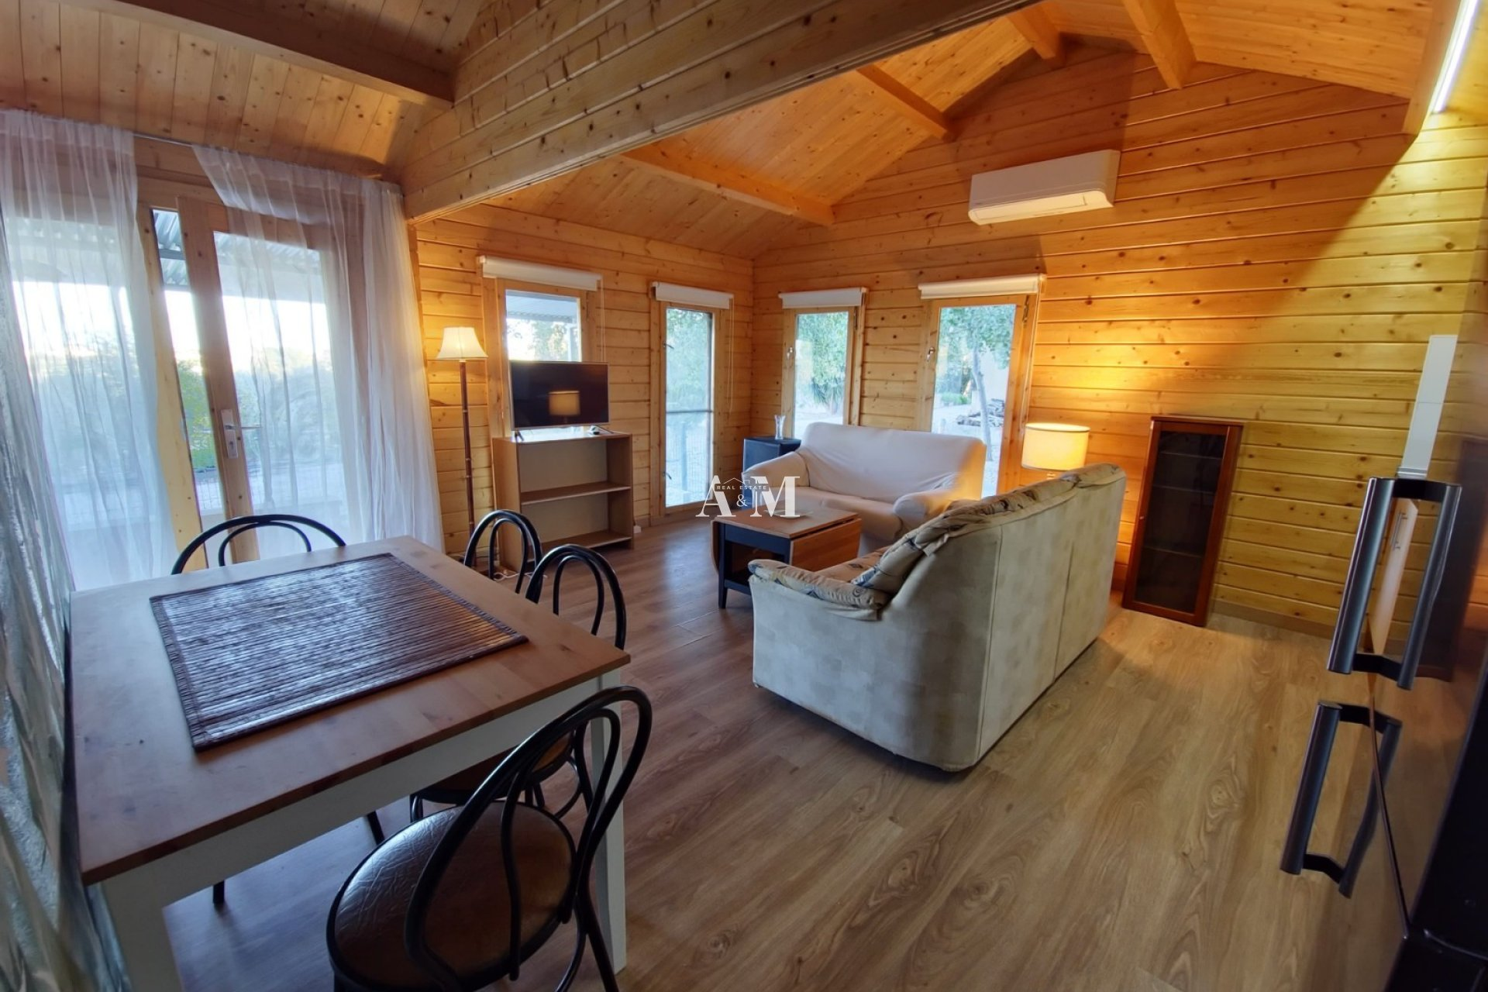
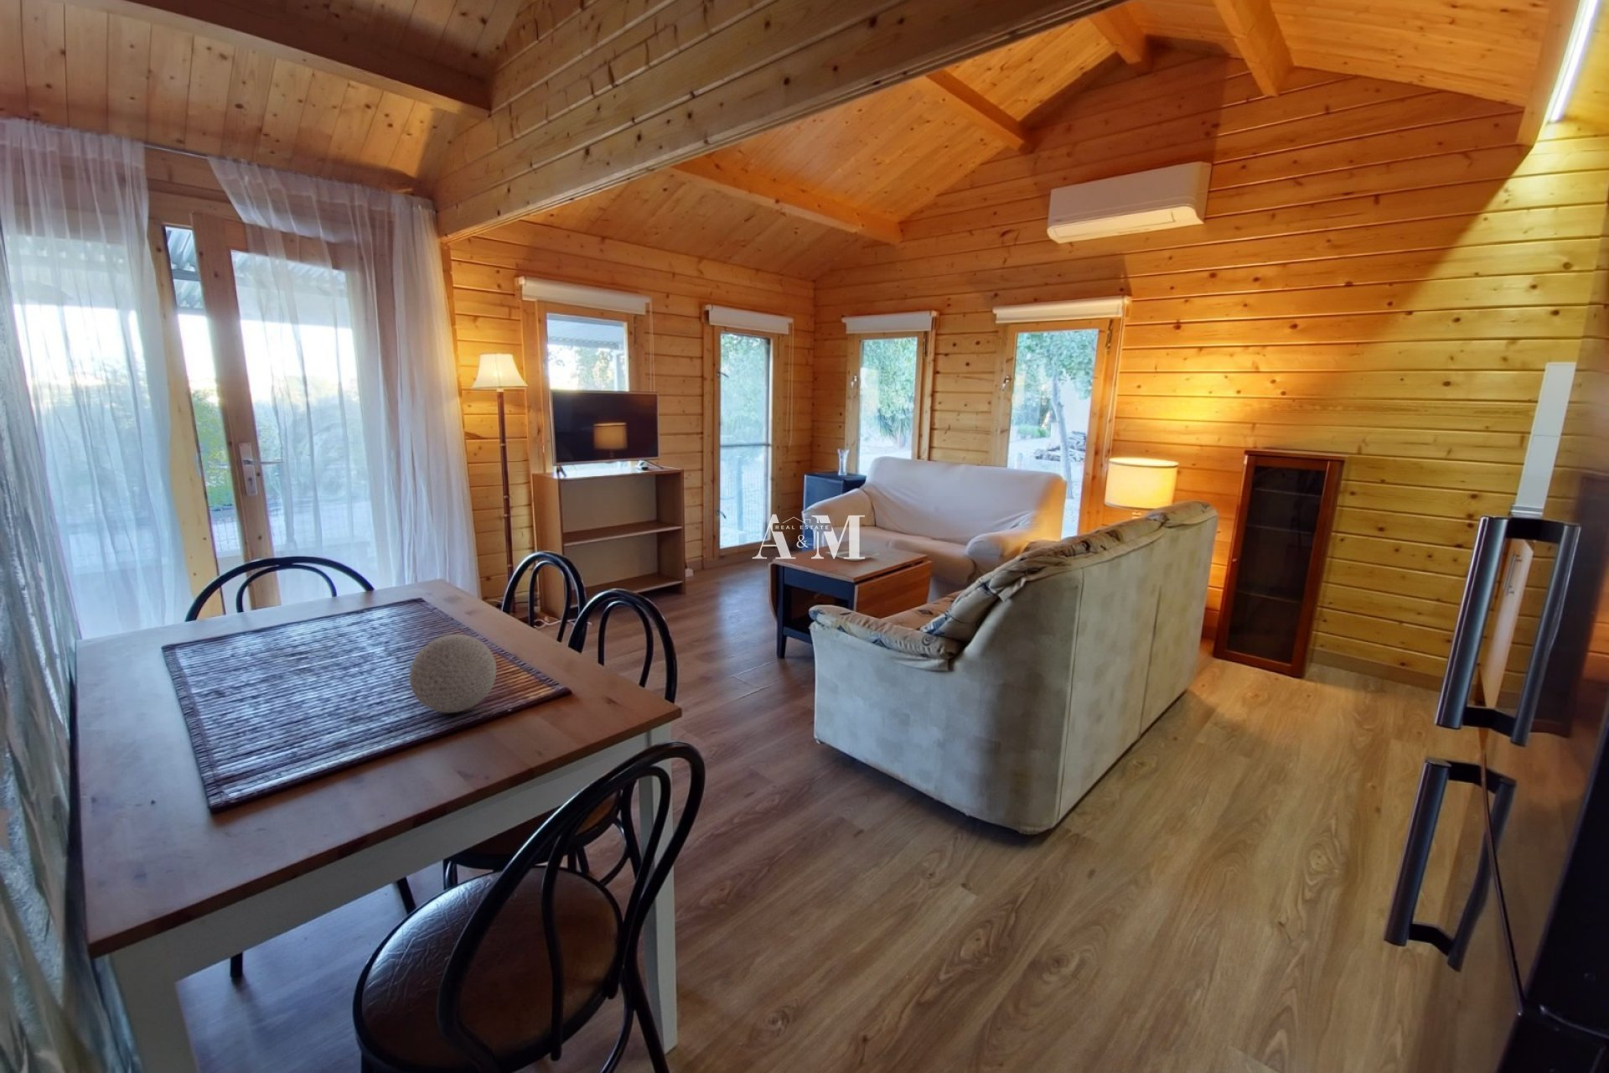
+ decorative ball [409,634,497,714]
